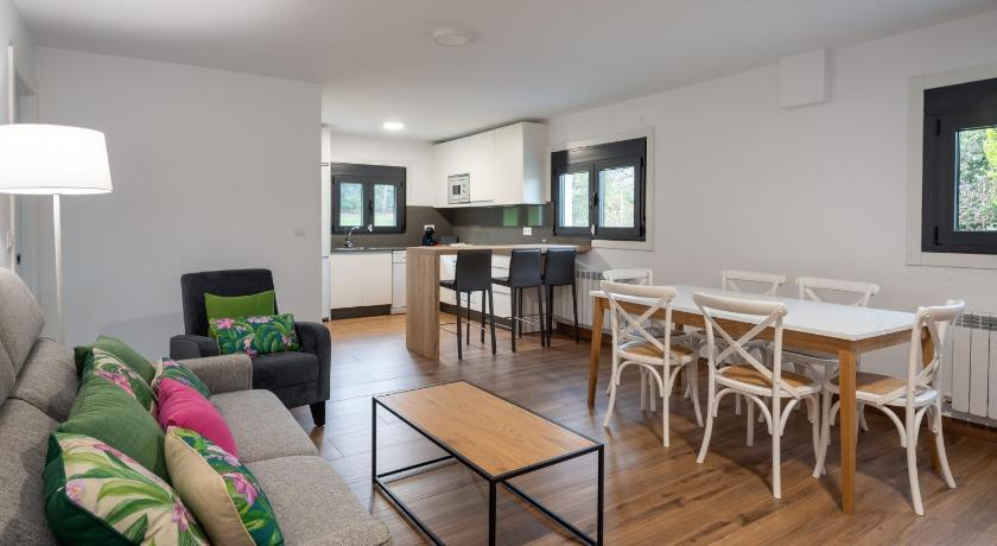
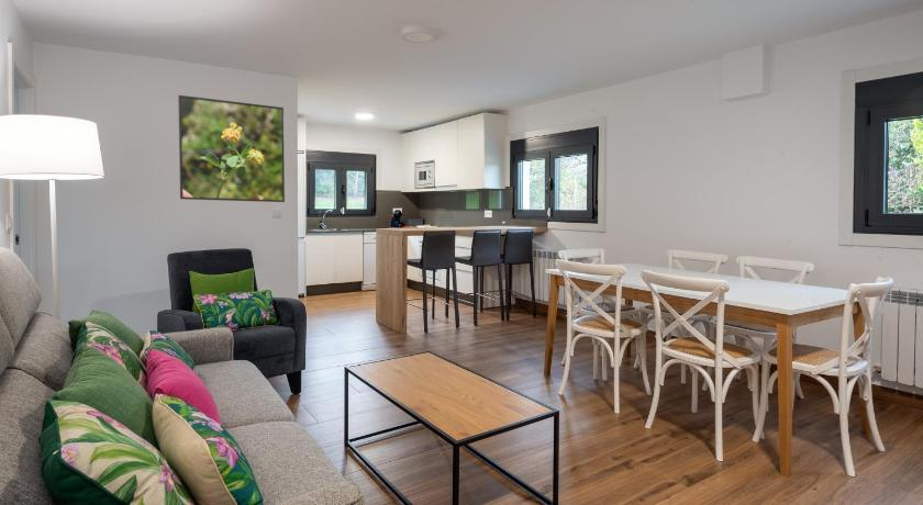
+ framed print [177,94,286,203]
